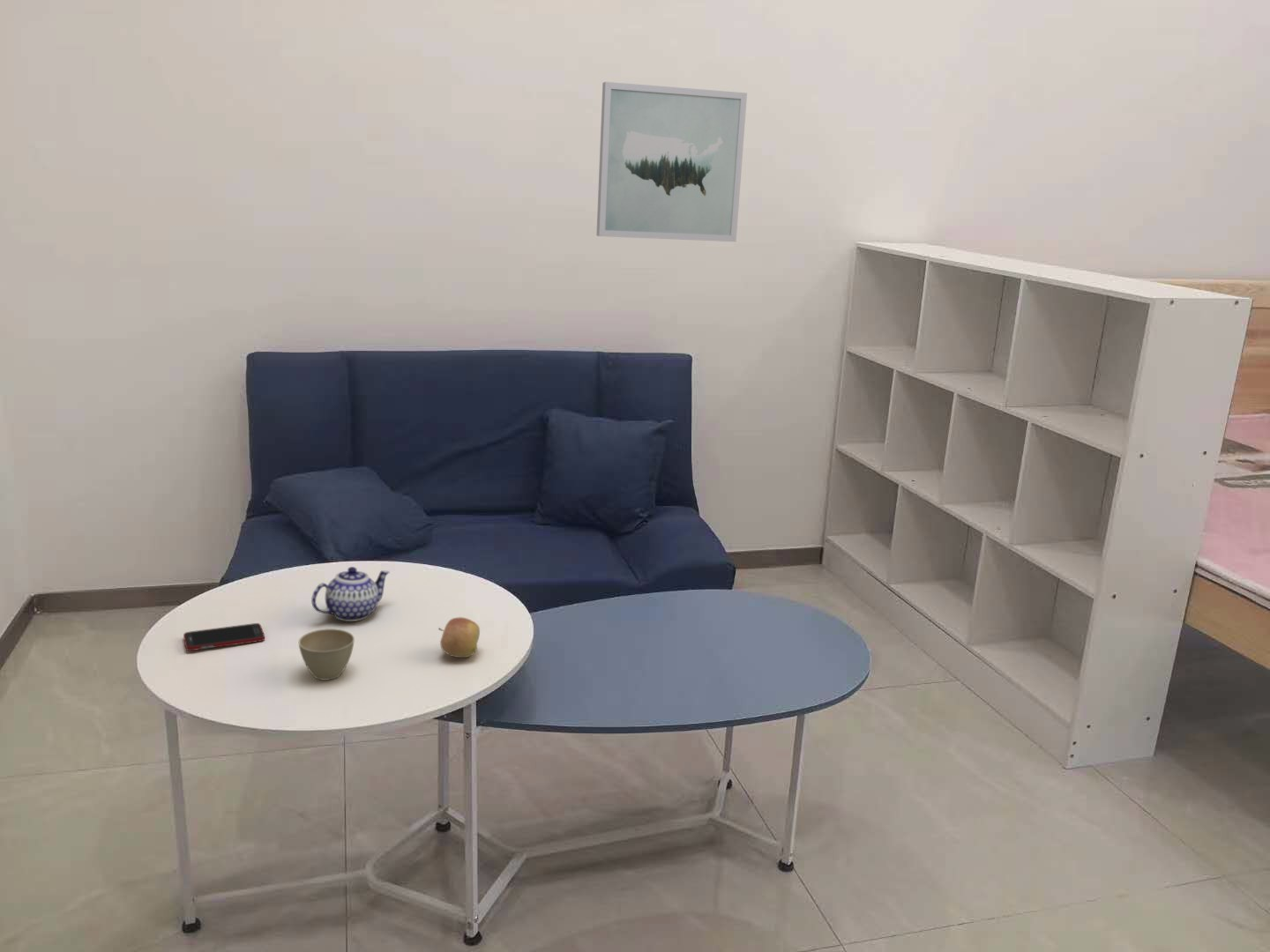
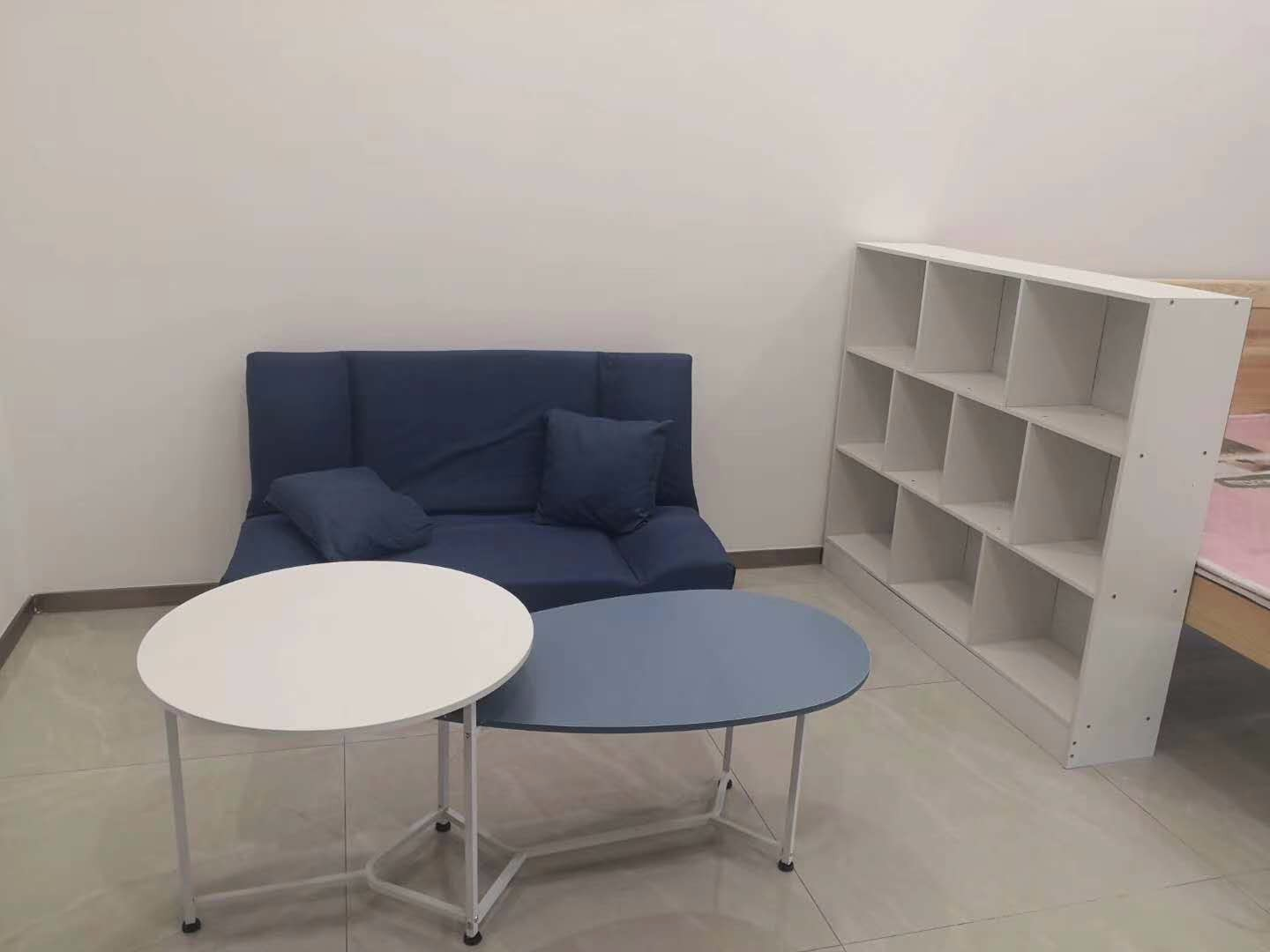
- cell phone [183,622,265,651]
- apple [437,616,481,658]
- teapot [310,566,391,622]
- wall art [595,81,748,242]
- flower pot [298,628,355,681]
